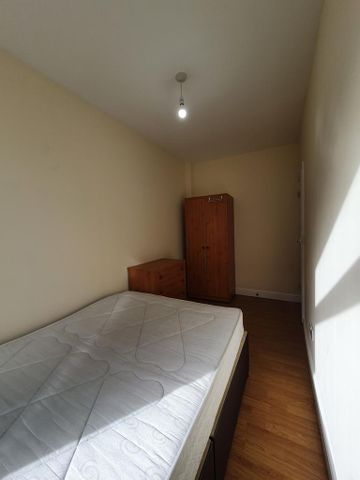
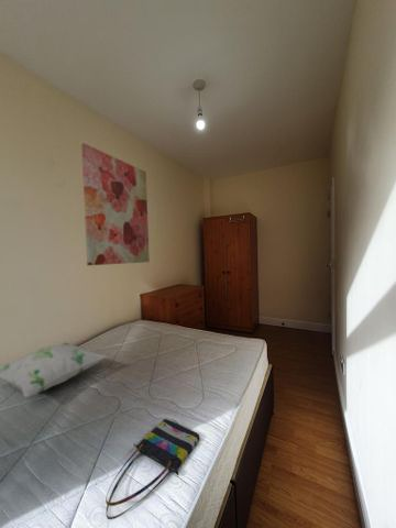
+ wall art [80,142,151,266]
+ tote bag [105,418,200,520]
+ decorative pillow [0,342,109,399]
